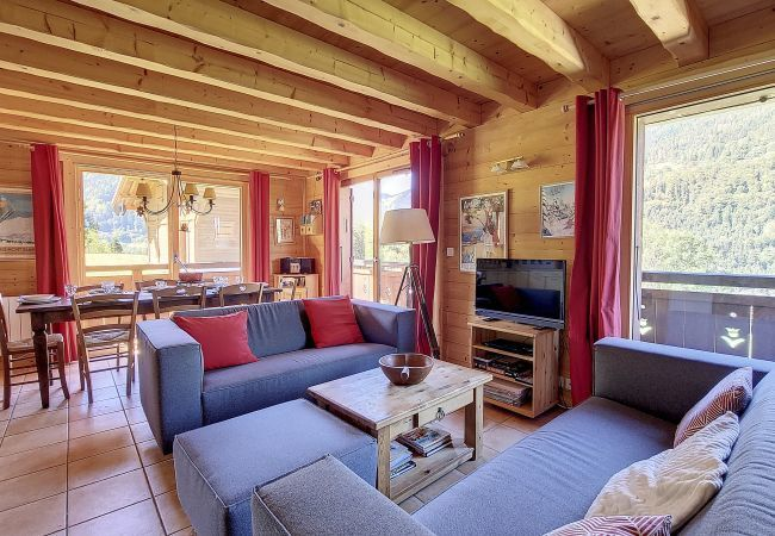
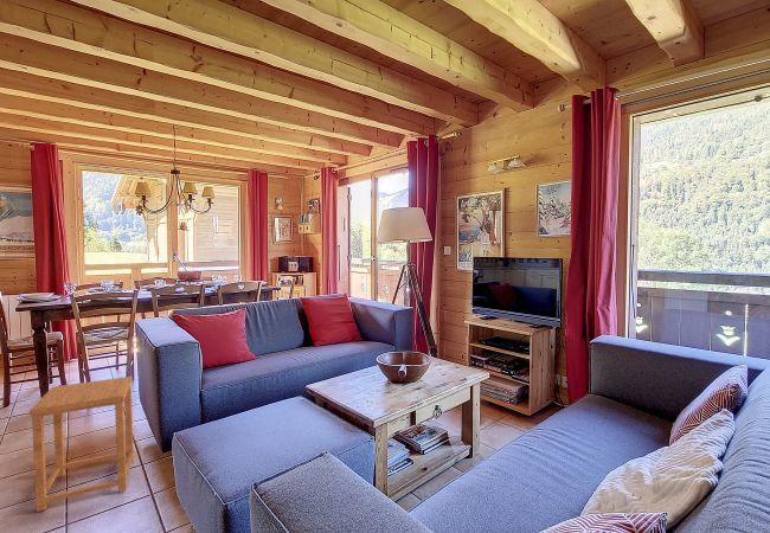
+ side table [28,375,135,513]
